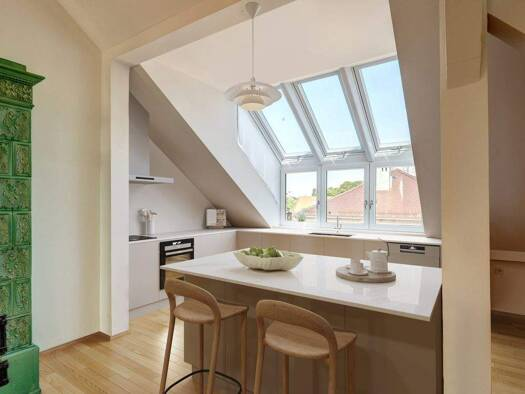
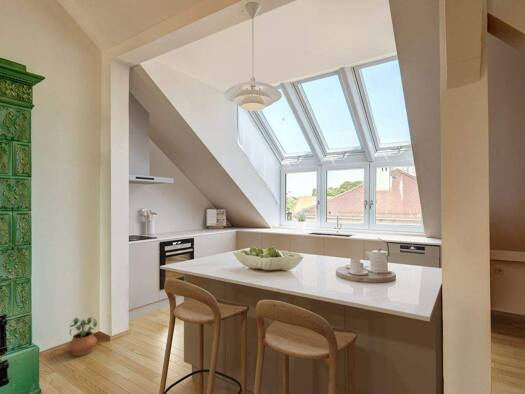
+ potted plant [67,316,98,357]
